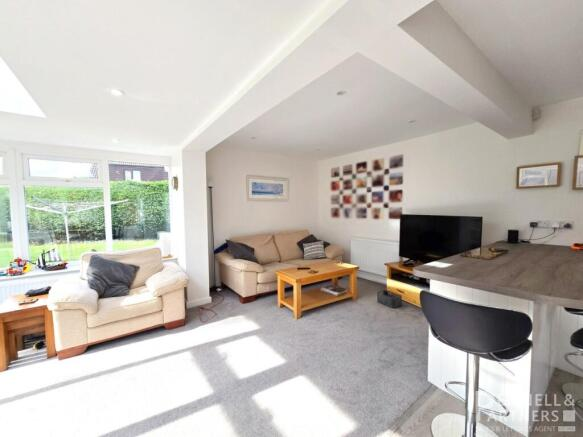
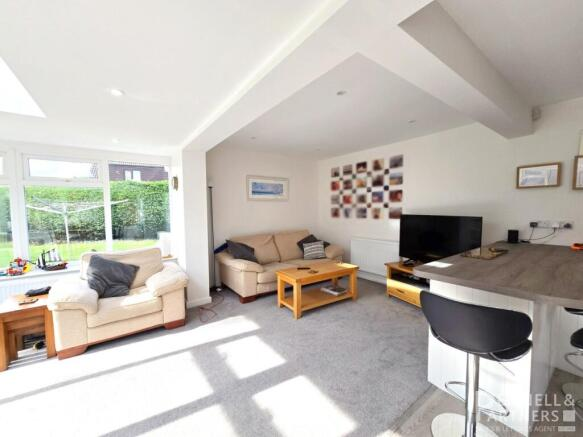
- storage bin [376,289,403,309]
